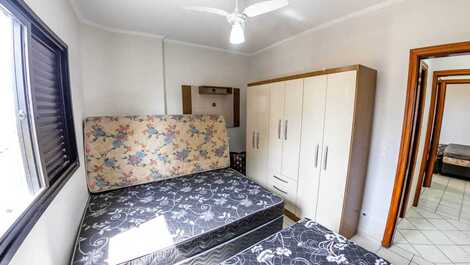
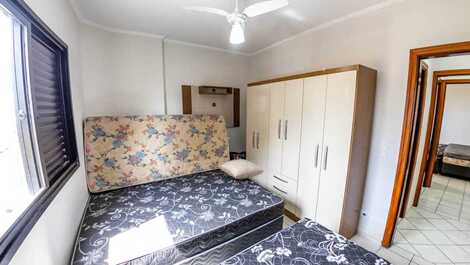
+ pillow [218,158,265,180]
